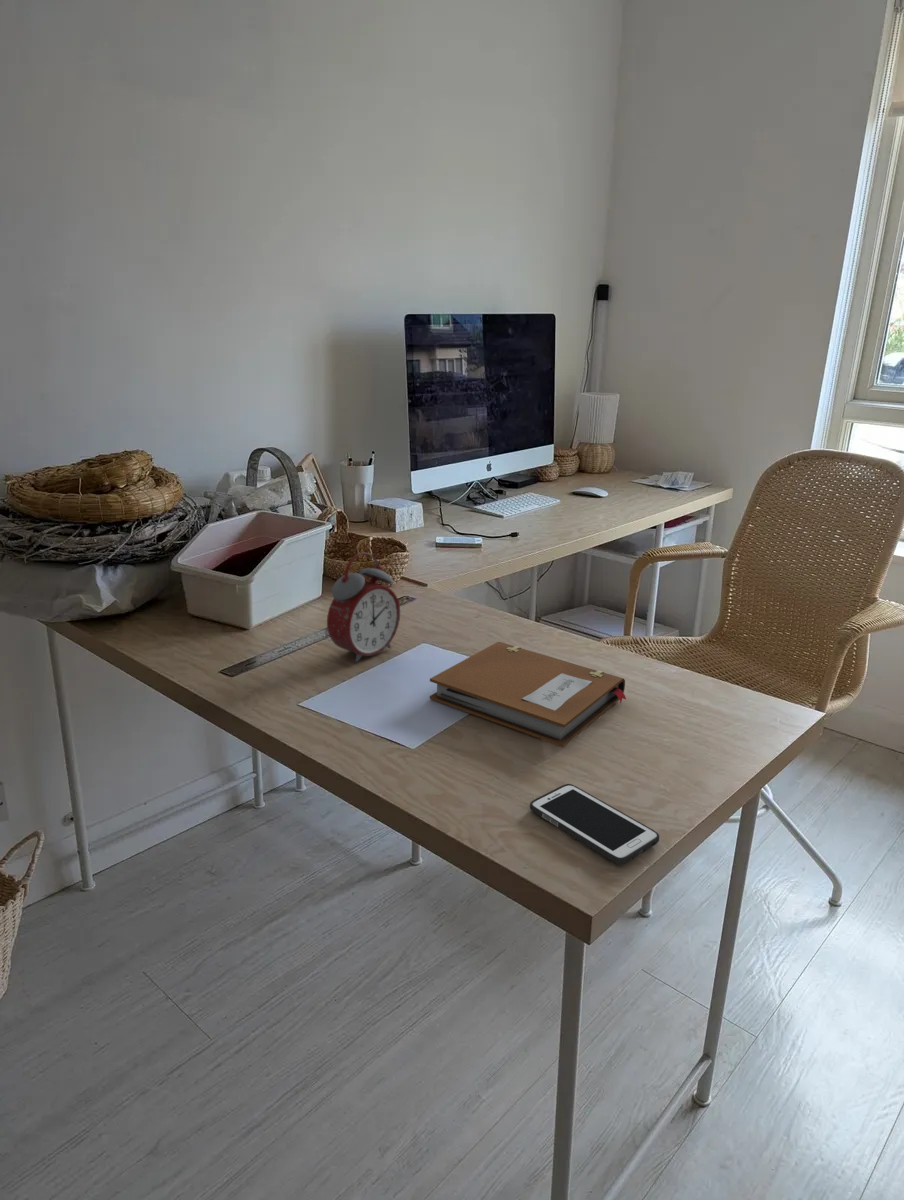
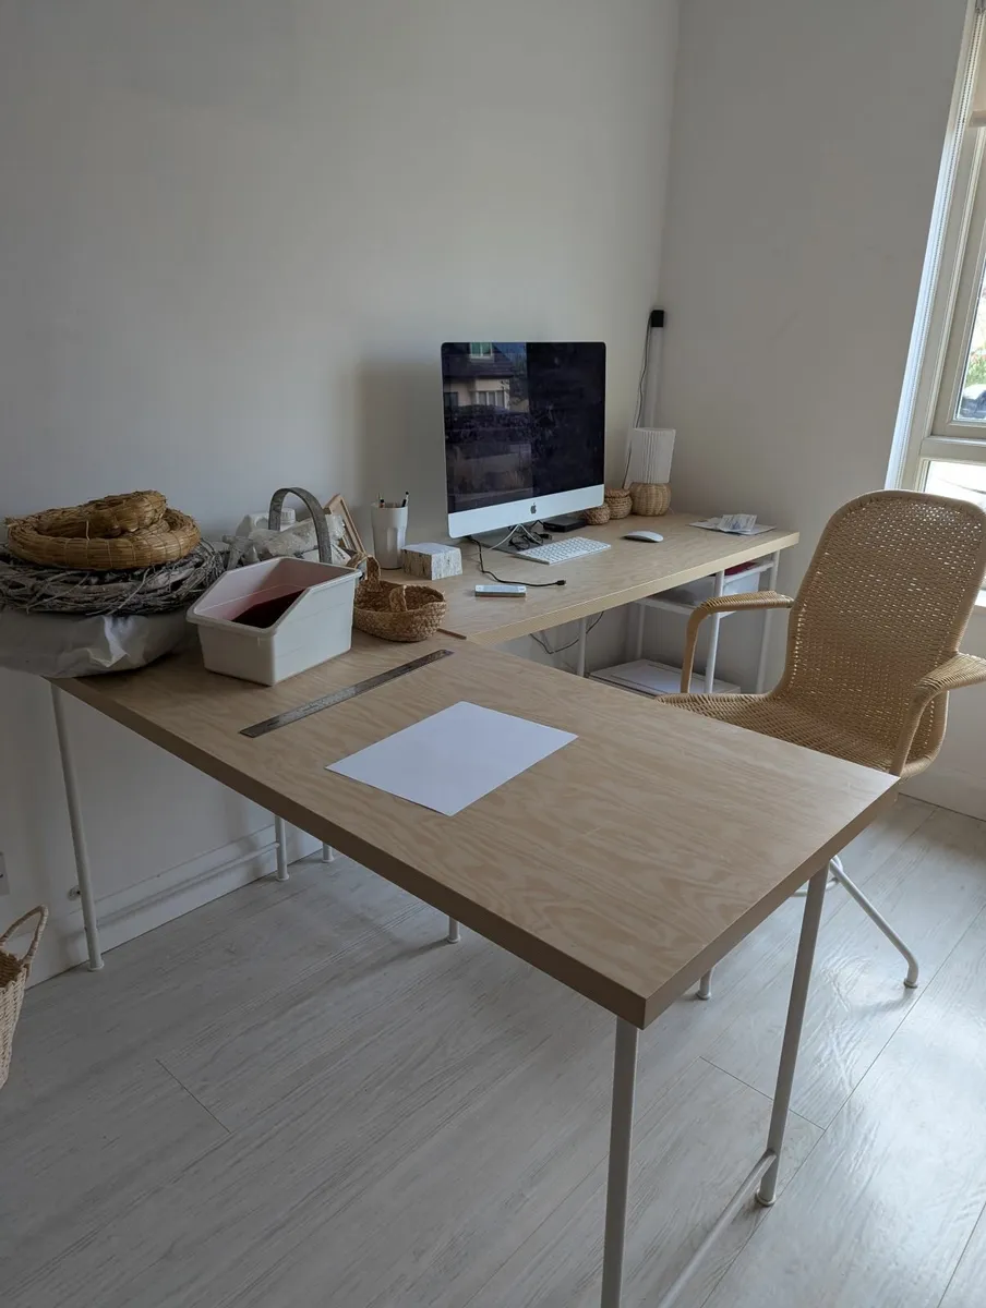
- alarm clock [326,552,401,663]
- notebook [429,641,627,747]
- cell phone [529,783,660,866]
